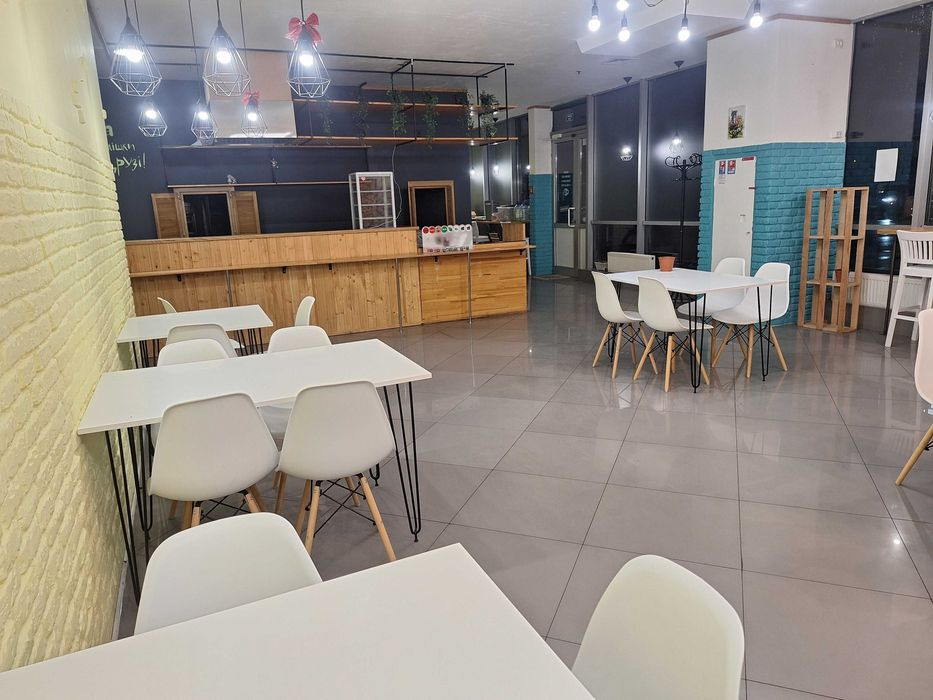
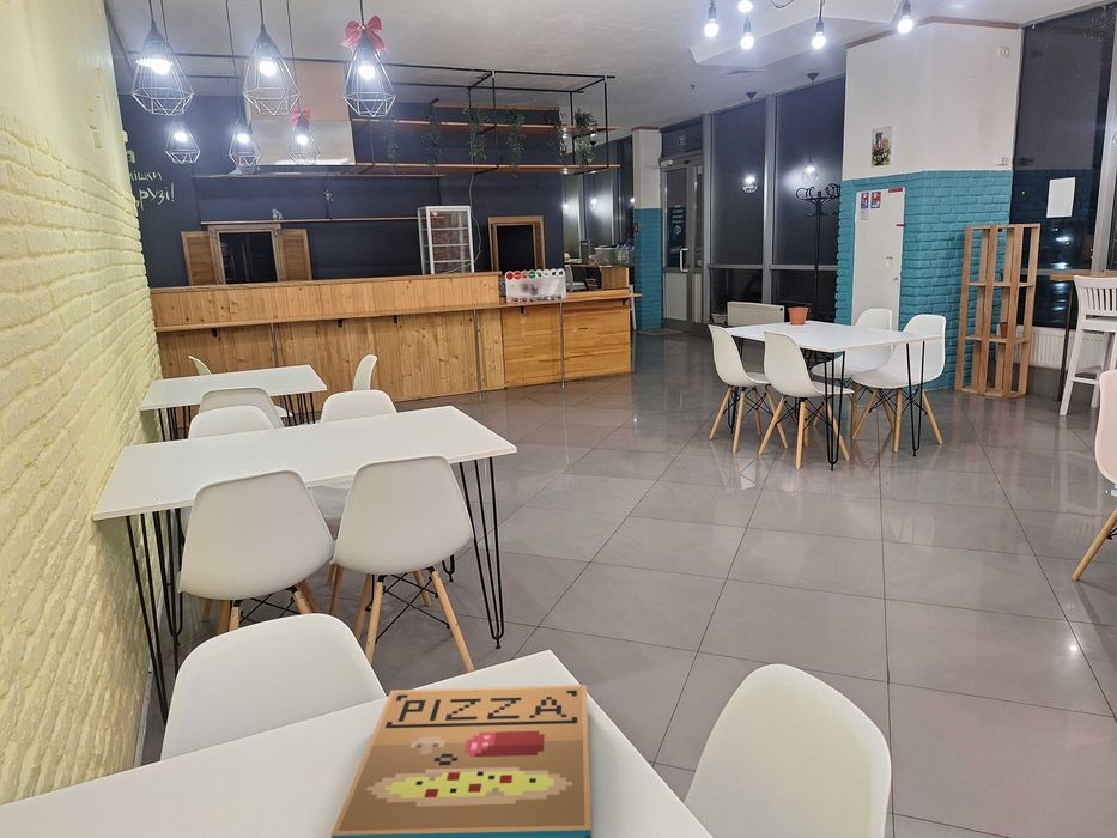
+ pizza box [330,684,593,838]
